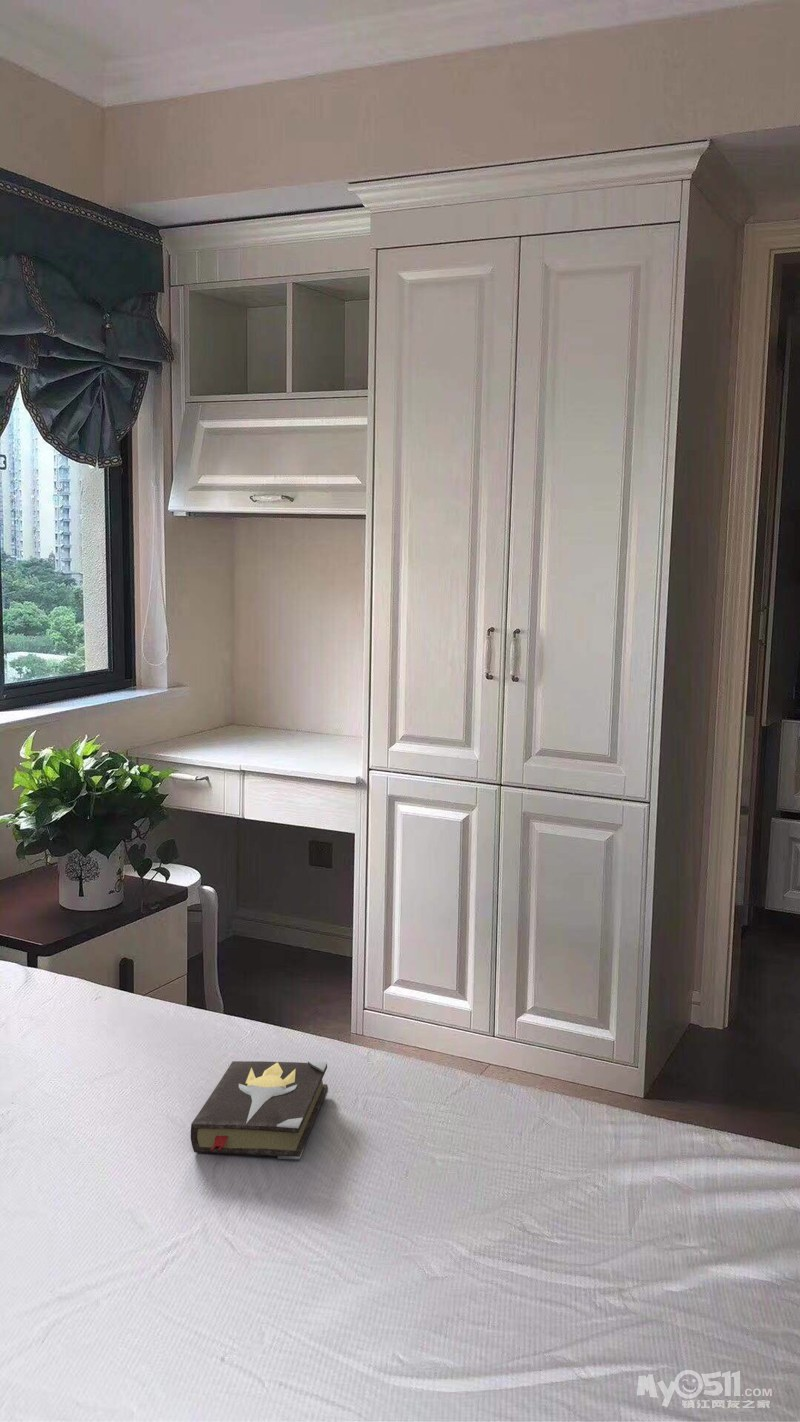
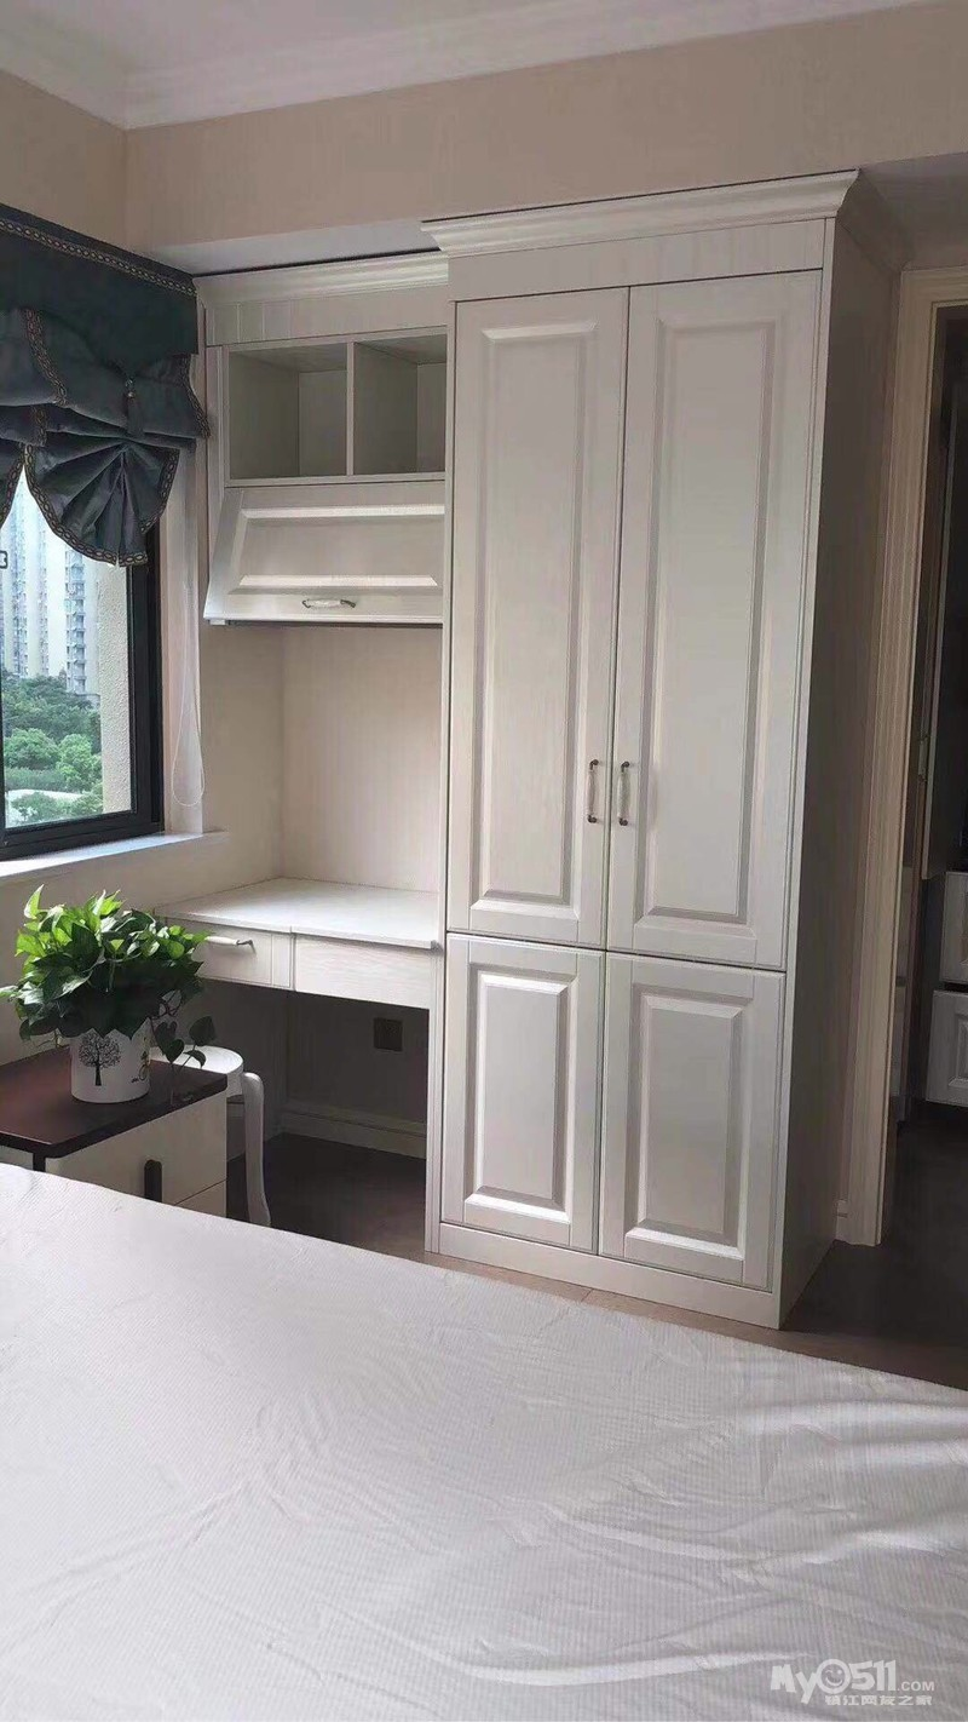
- hardback book [190,1060,329,1161]
